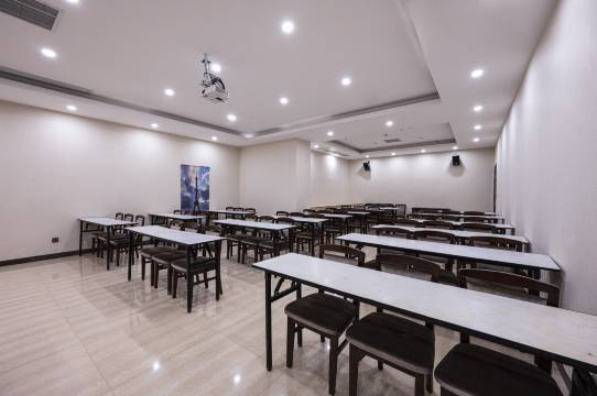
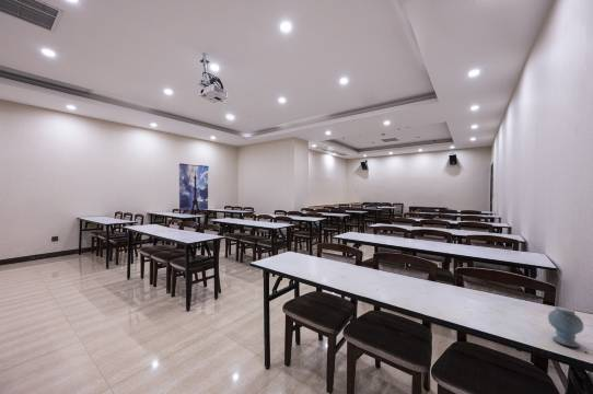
+ speaker [547,306,584,348]
